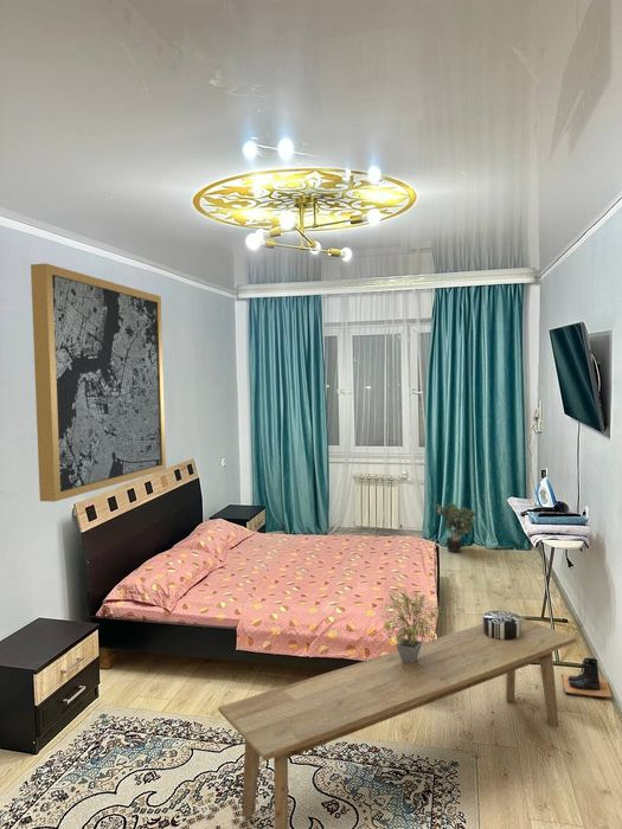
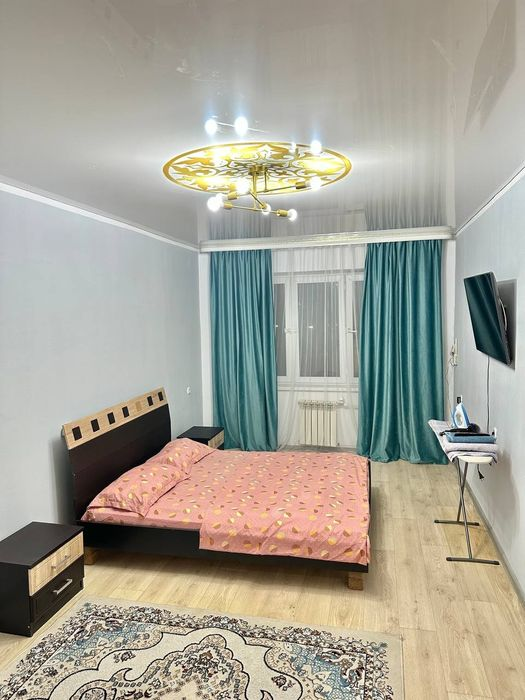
- potted plant [432,502,477,553]
- potted plant [380,583,444,663]
- boots [560,657,614,699]
- wall art [30,263,167,502]
- bench [217,616,577,829]
- decorative box [482,610,521,640]
